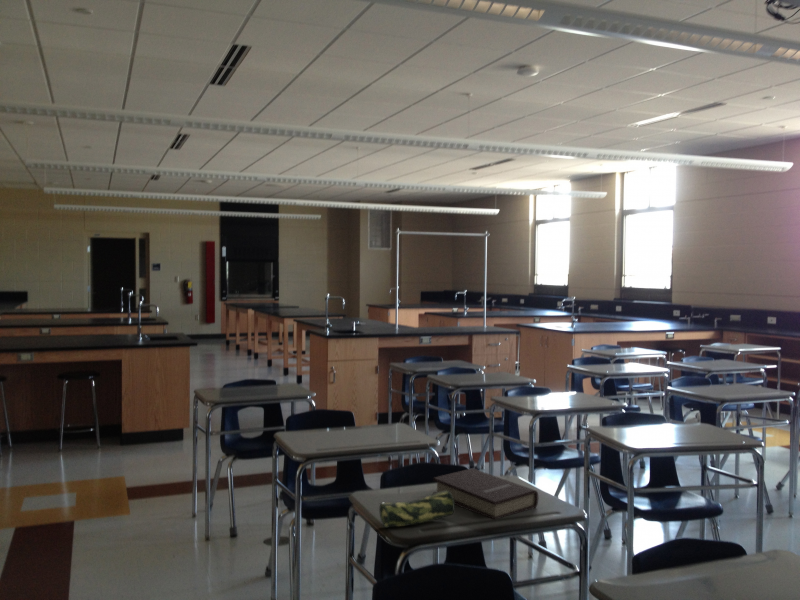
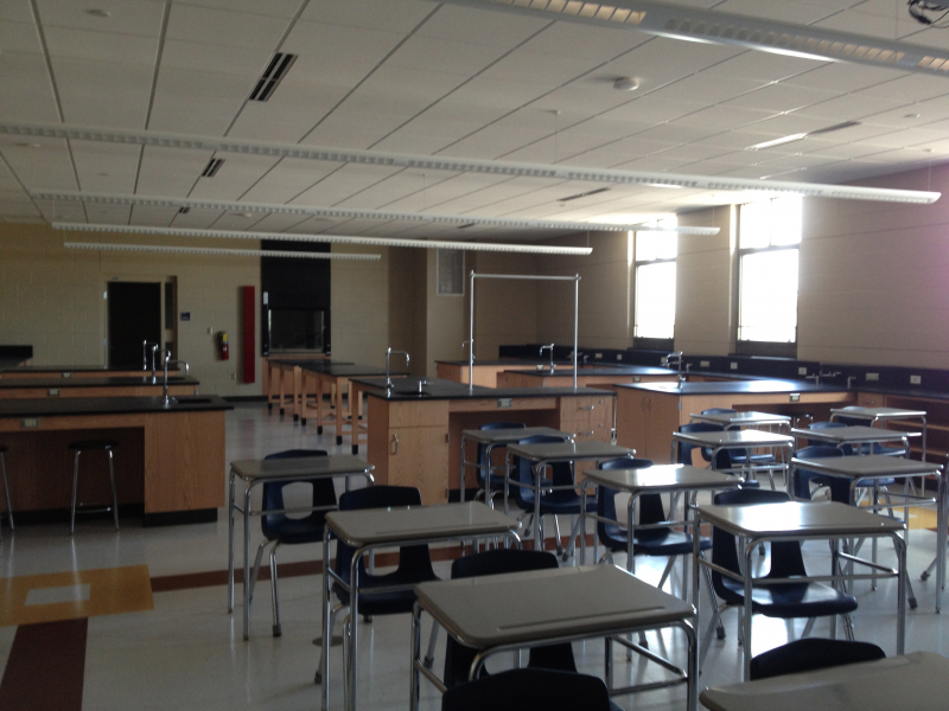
- book [432,467,539,520]
- pencil case [378,491,455,529]
